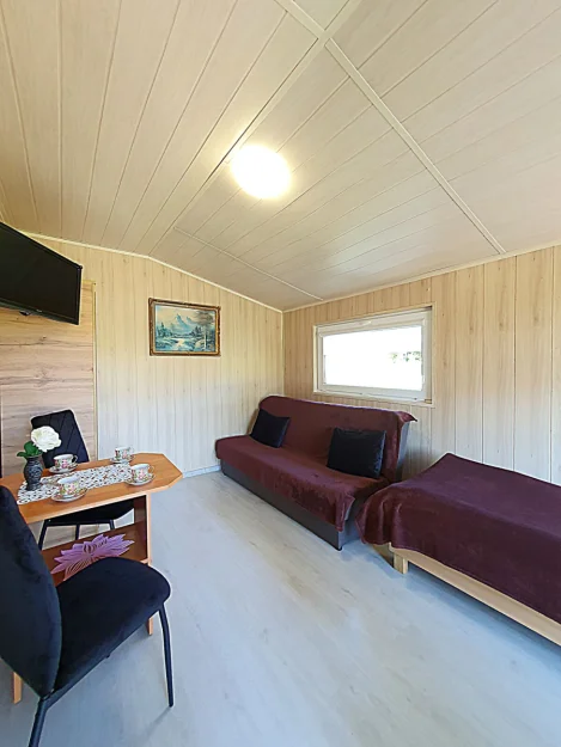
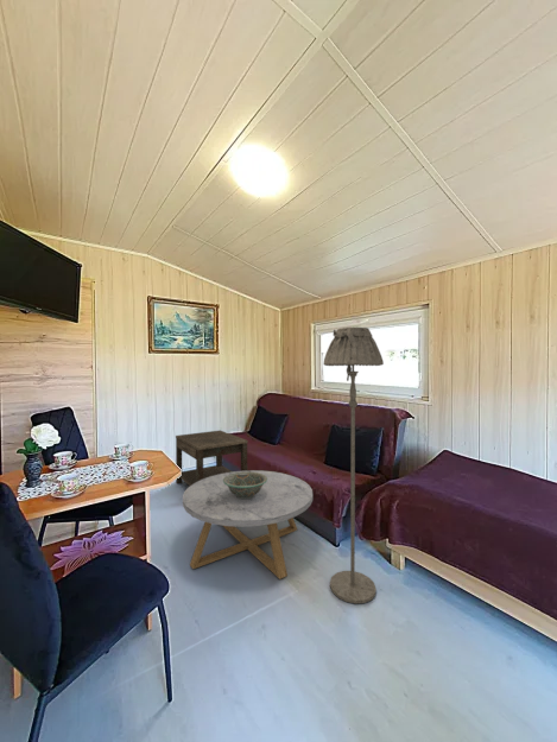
+ floor lamp [322,325,385,604]
+ decorative bowl [223,470,267,499]
+ side table [175,430,249,487]
+ coffee table [182,469,314,581]
